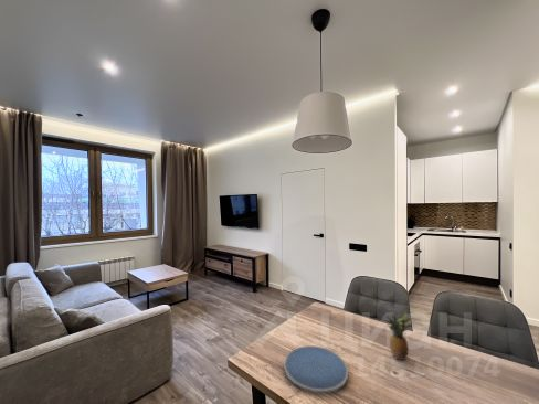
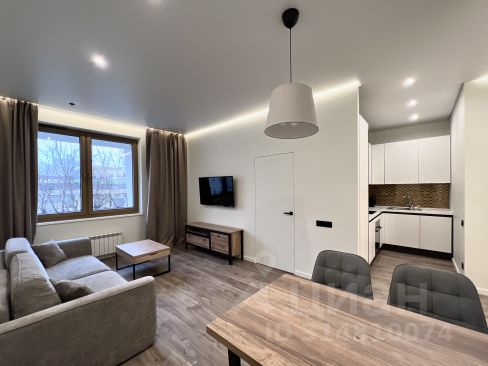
- plate [284,344,349,394]
- fruit [383,310,414,361]
